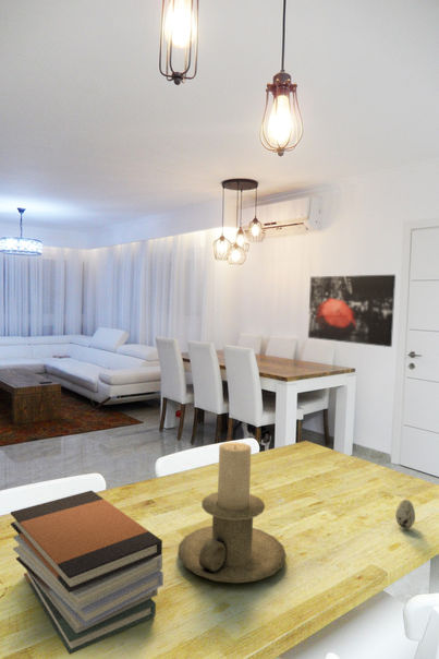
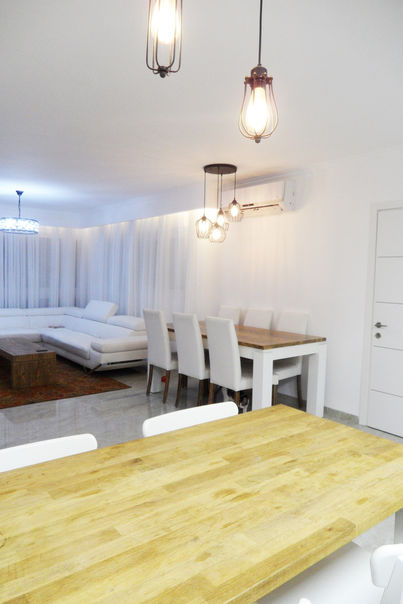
- wall art [307,274,397,348]
- candle holder [176,441,288,584]
- book stack [10,490,164,655]
- speckled egg [394,499,416,529]
